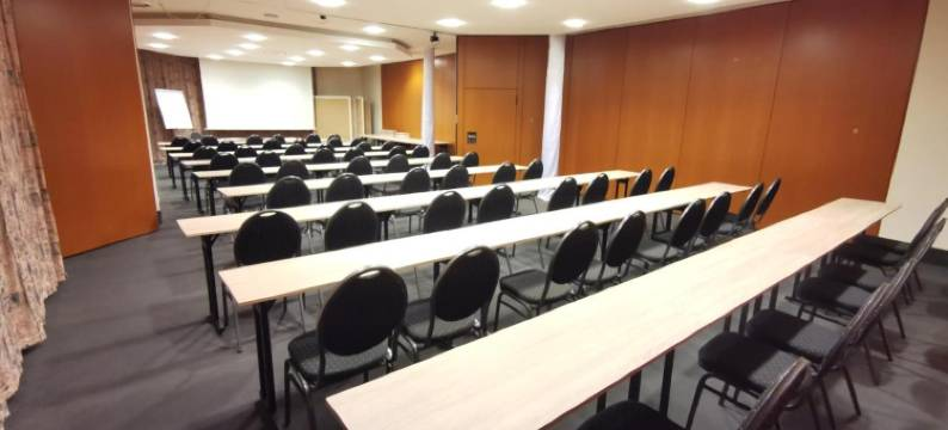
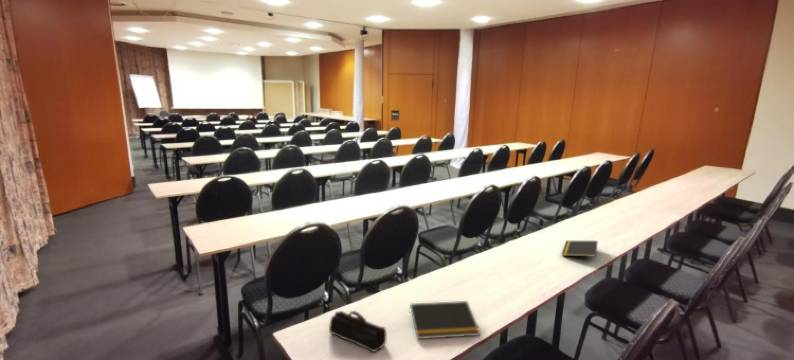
+ notepad [561,239,599,258]
+ pencil case [328,310,387,353]
+ notepad [408,300,481,340]
